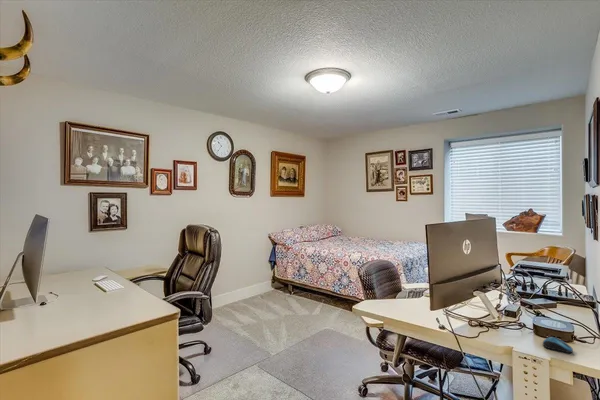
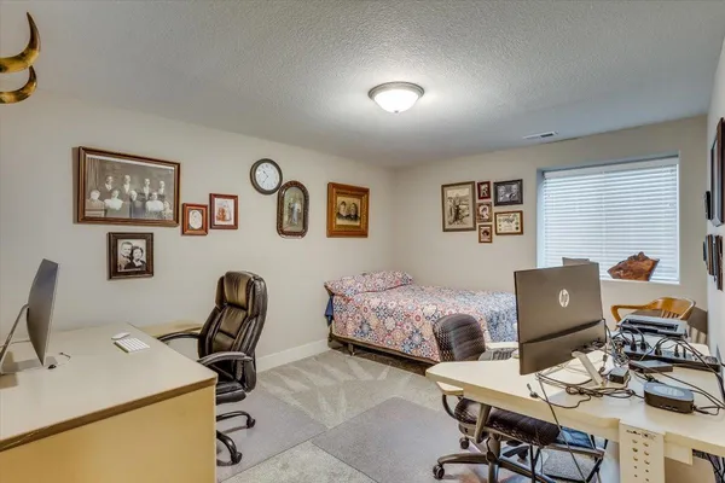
- computer mouse [542,336,574,354]
